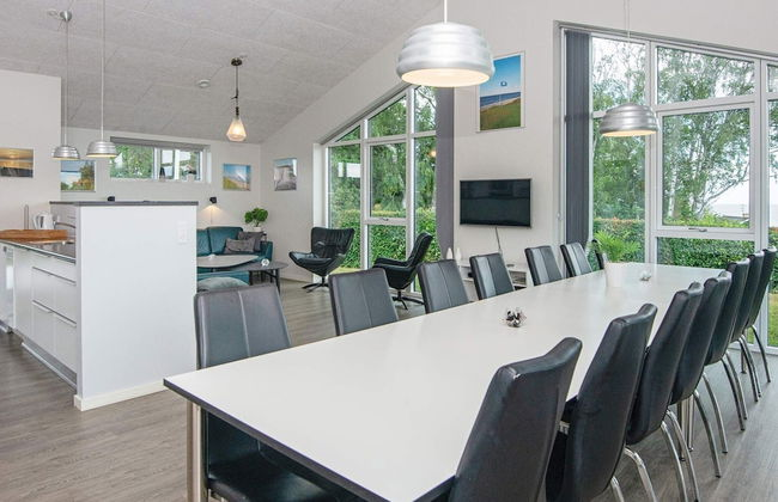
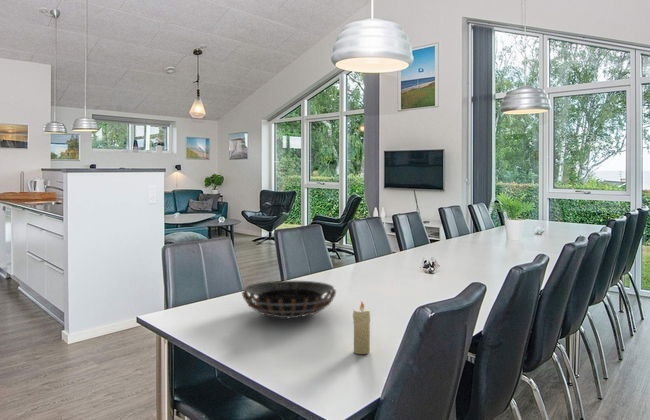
+ candle [352,300,371,355]
+ decorative bowl [241,280,337,319]
